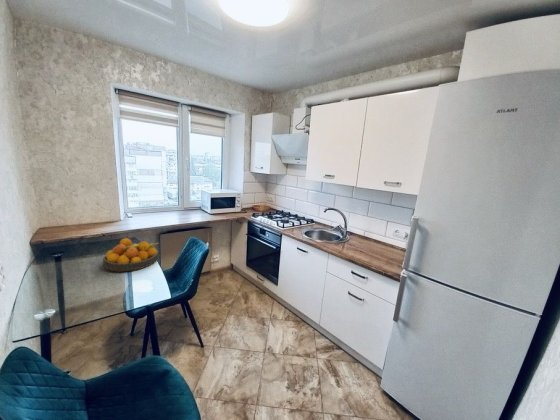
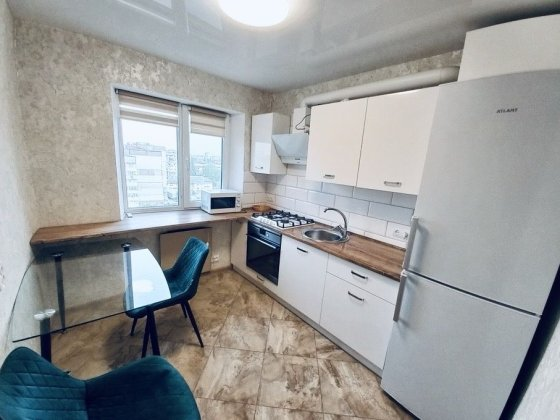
- fruit bowl [102,237,160,272]
